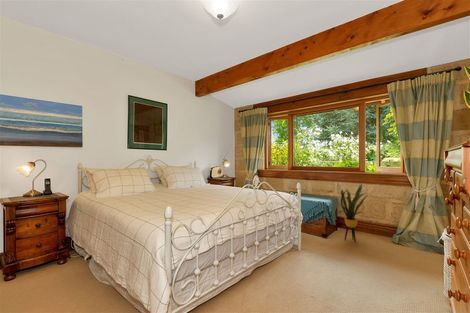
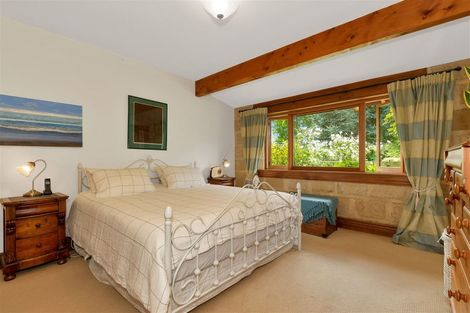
- house plant [332,183,371,243]
